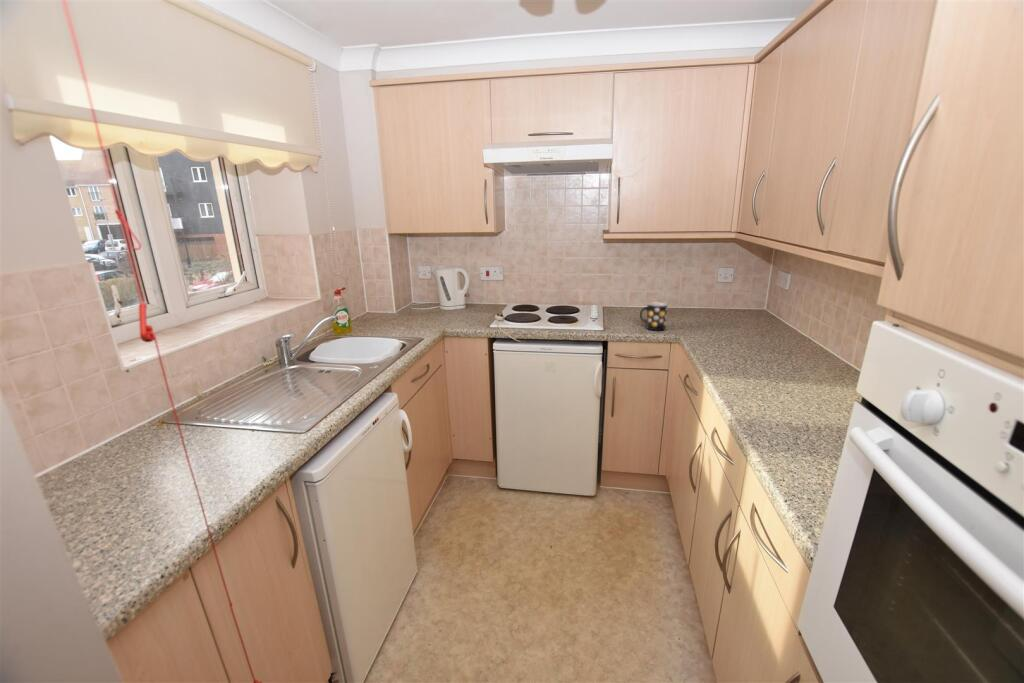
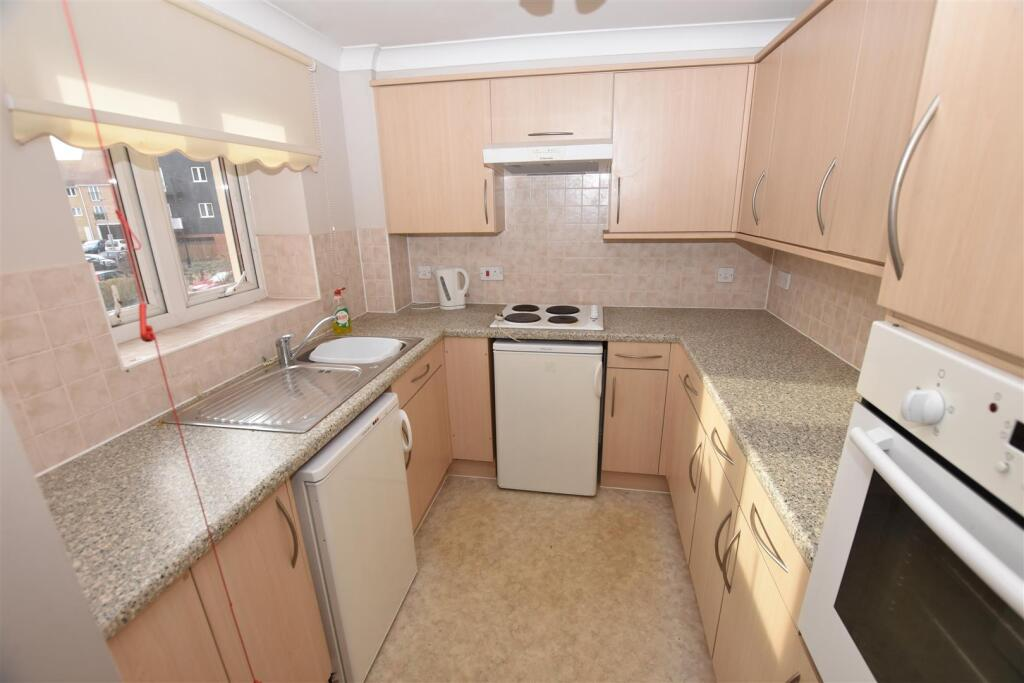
- mug [639,302,668,332]
